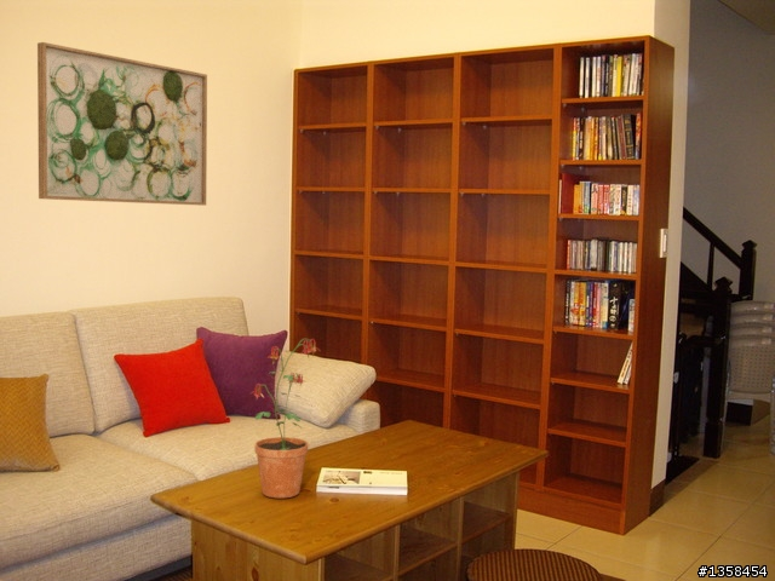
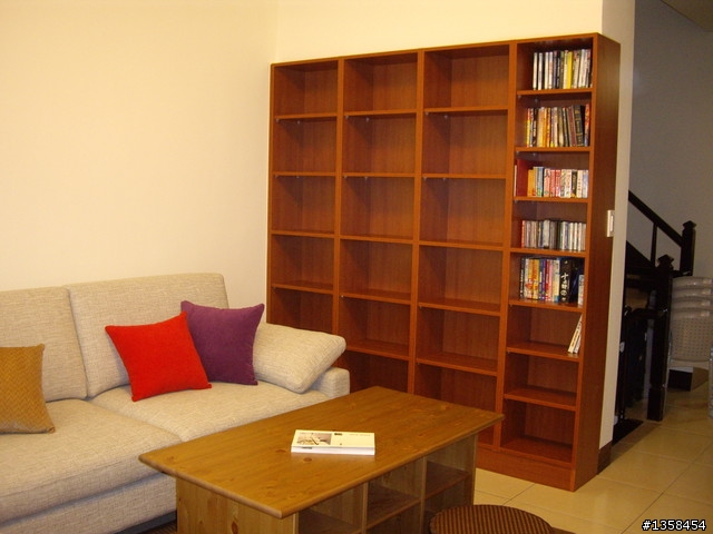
- potted plant [248,338,320,499]
- wall art [36,41,208,207]
